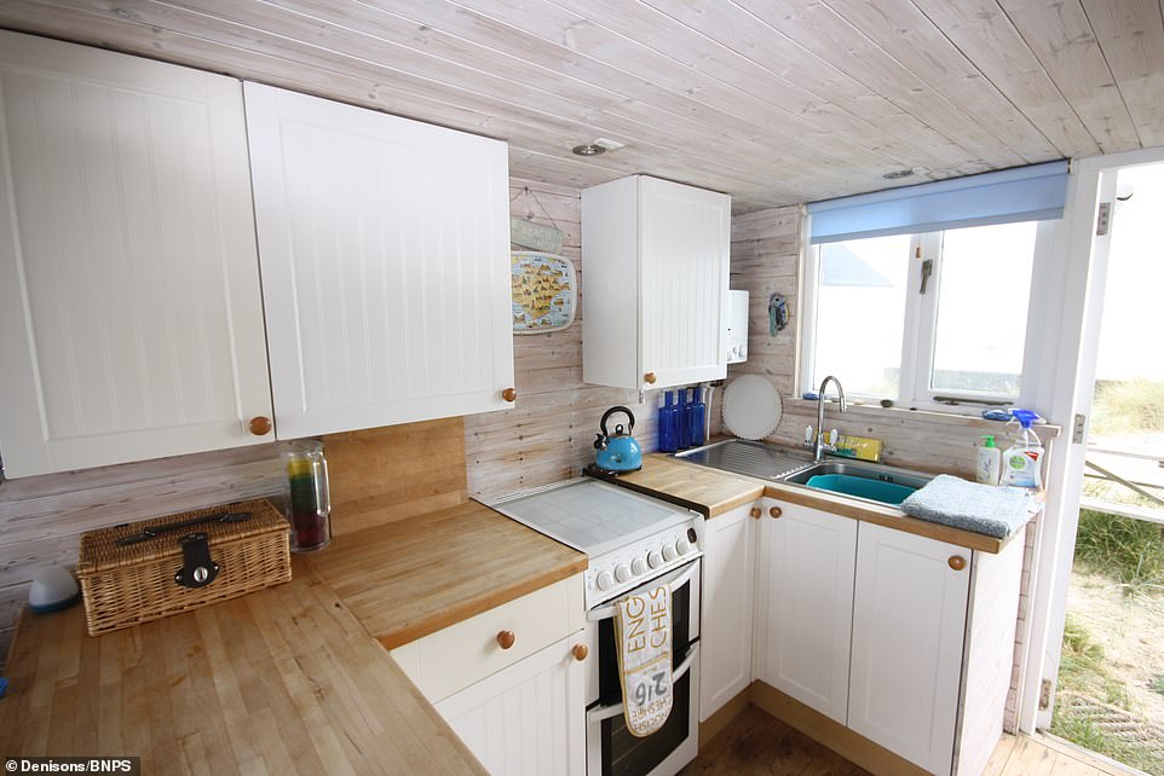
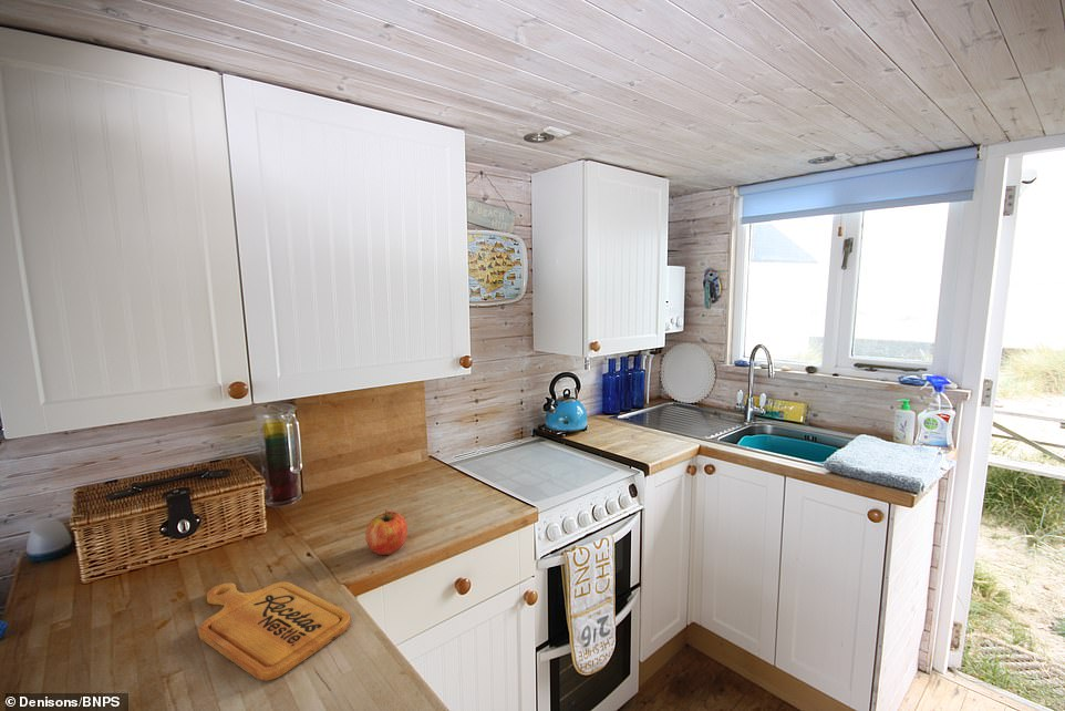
+ cutting board [197,580,351,682]
+ fruit [364,509,409,556]
